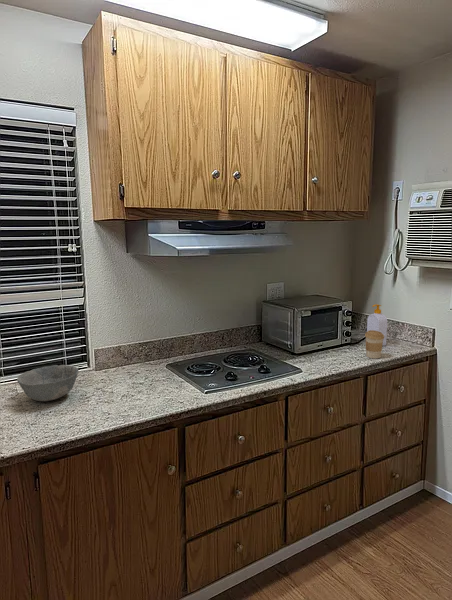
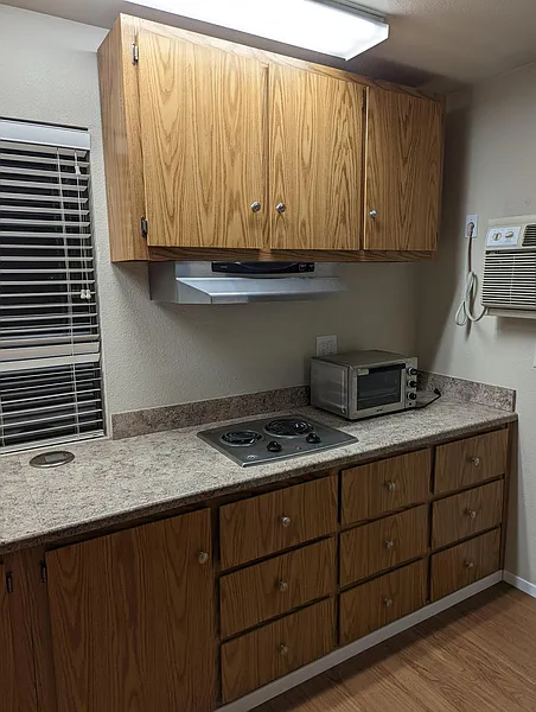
- coffee cup [364,330,384,359]
- soap bottle [366,303,388,347]
- bowl [16,364,80,402]
